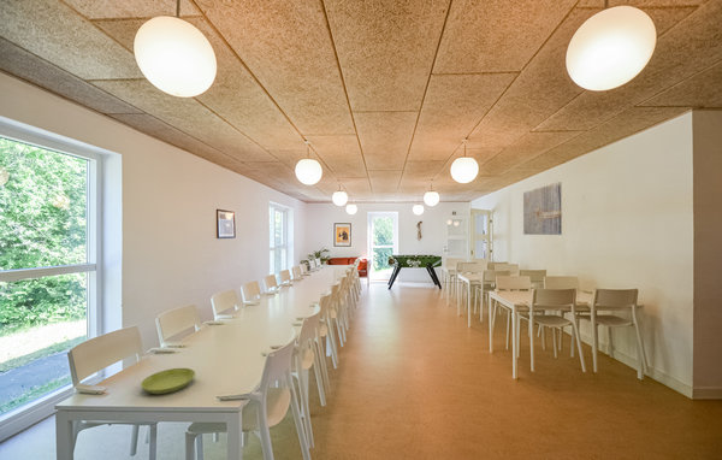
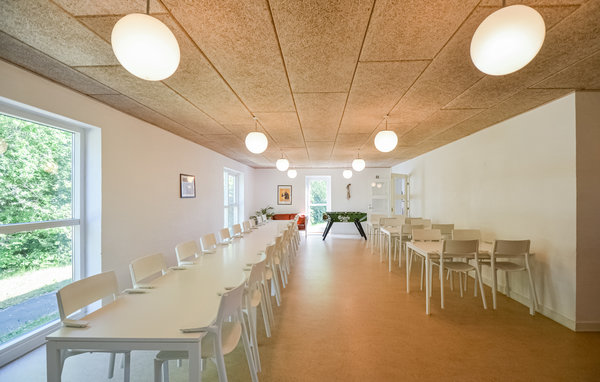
- saucer [140,367,196,395]
- wall art [522,181,563,236]
